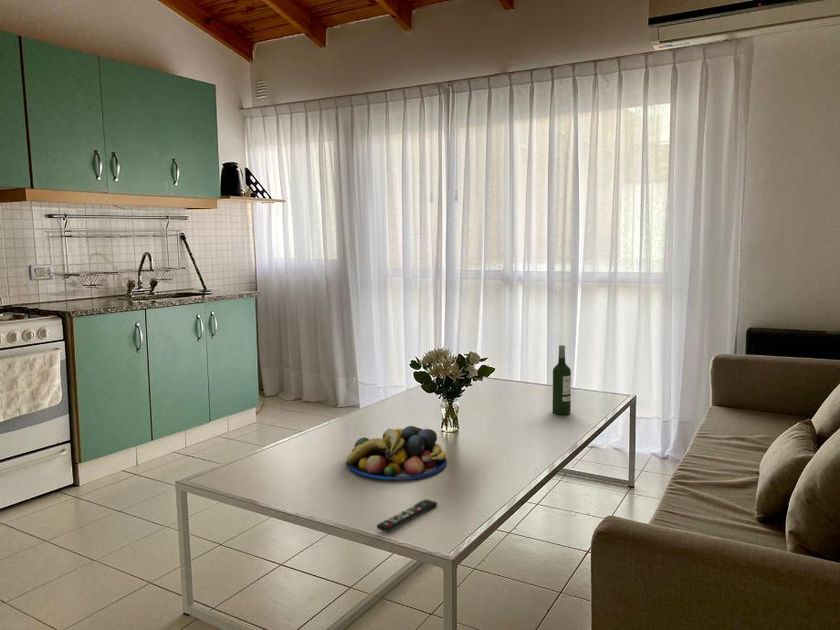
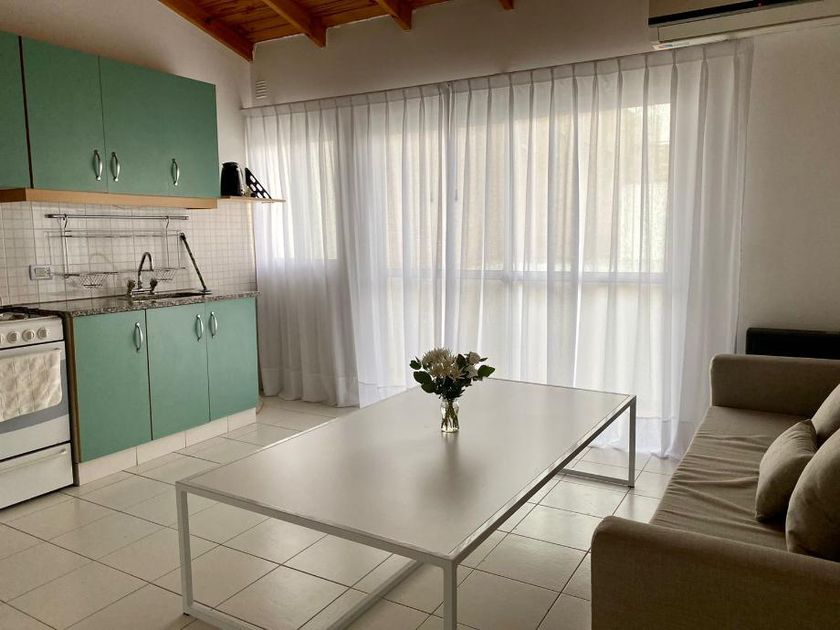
- remote control [376,498,439,533]
- wine bottle [552,344,572,415]
- fruit bowl [345,425,448,481]
